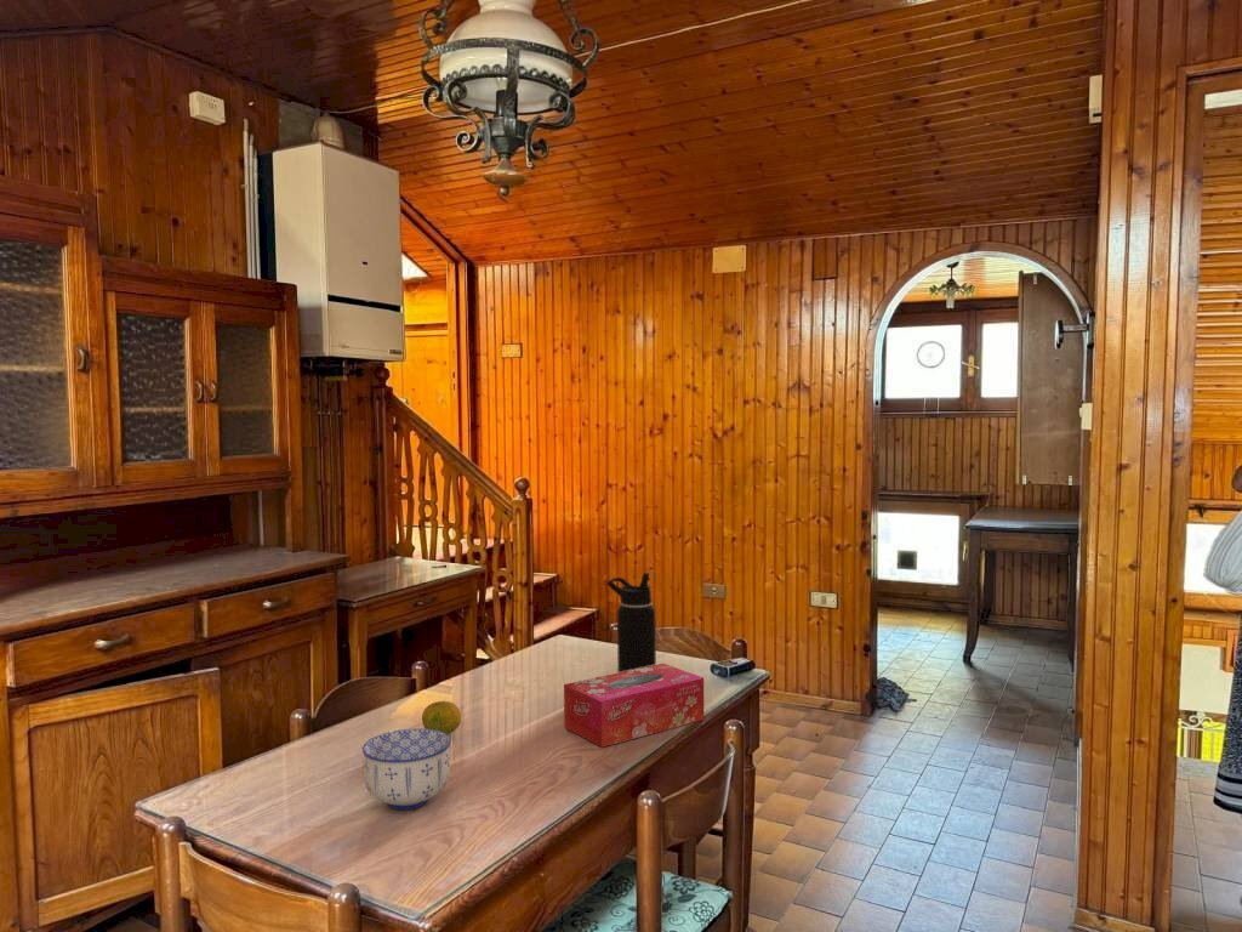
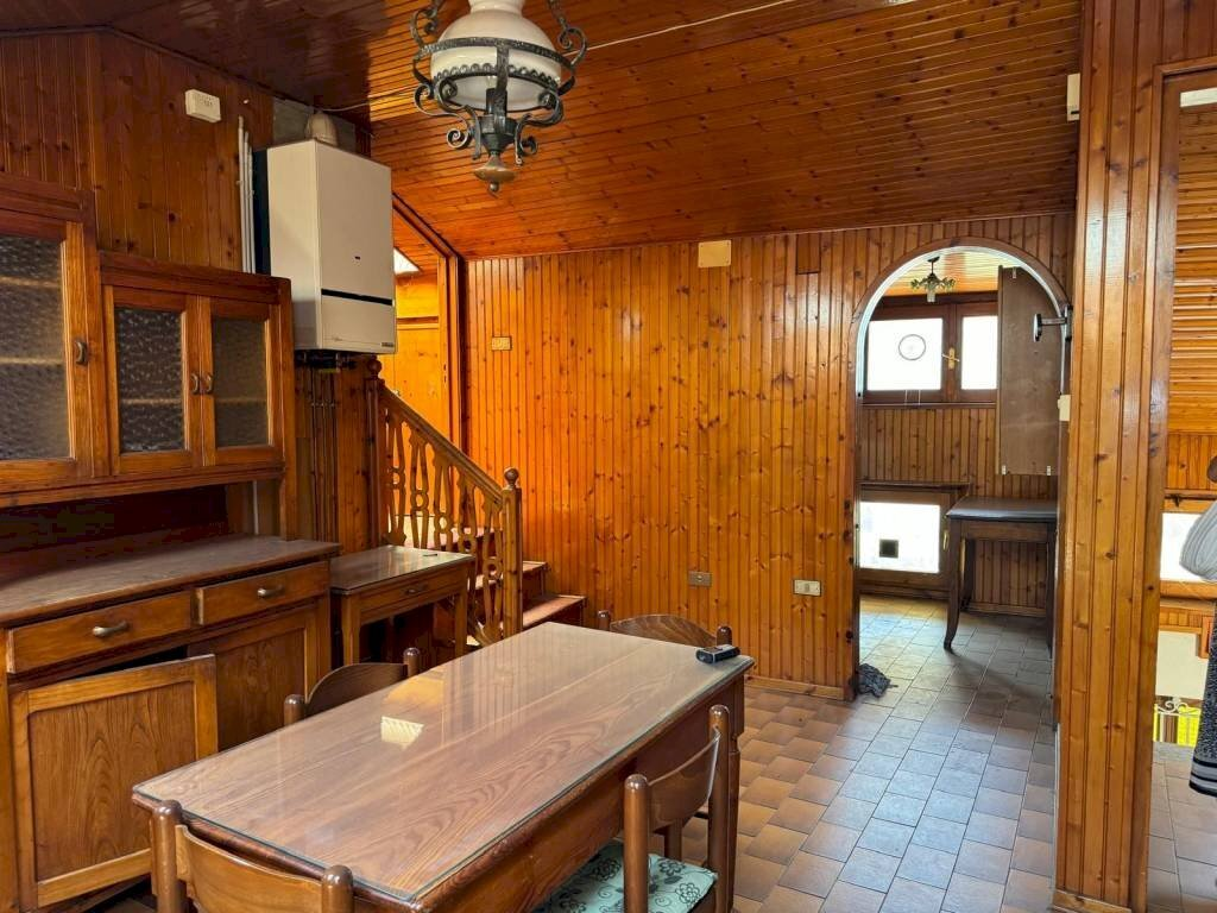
- tissue box [563,663,705,749]
- bowl [361,728,452,811]
- fruit [421,700,462,735]
- water bottle [606,572,657,674]
